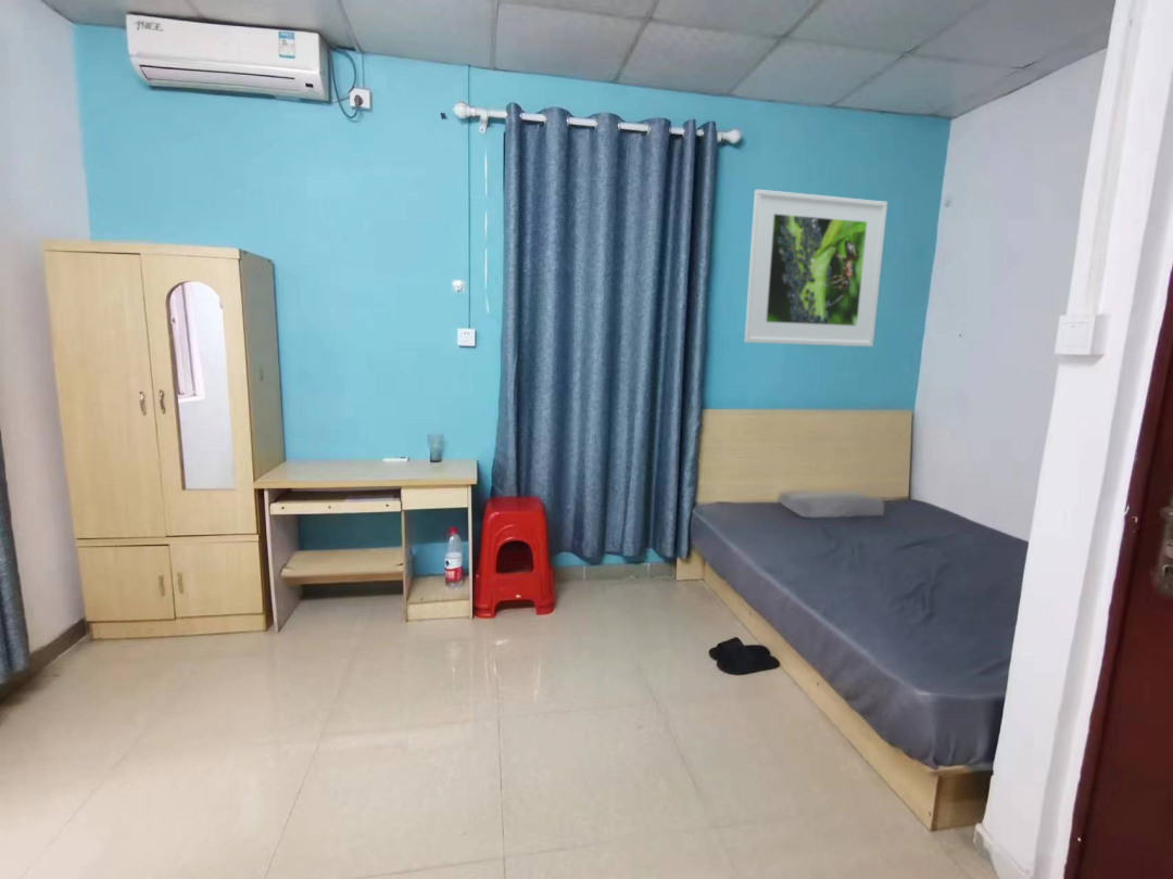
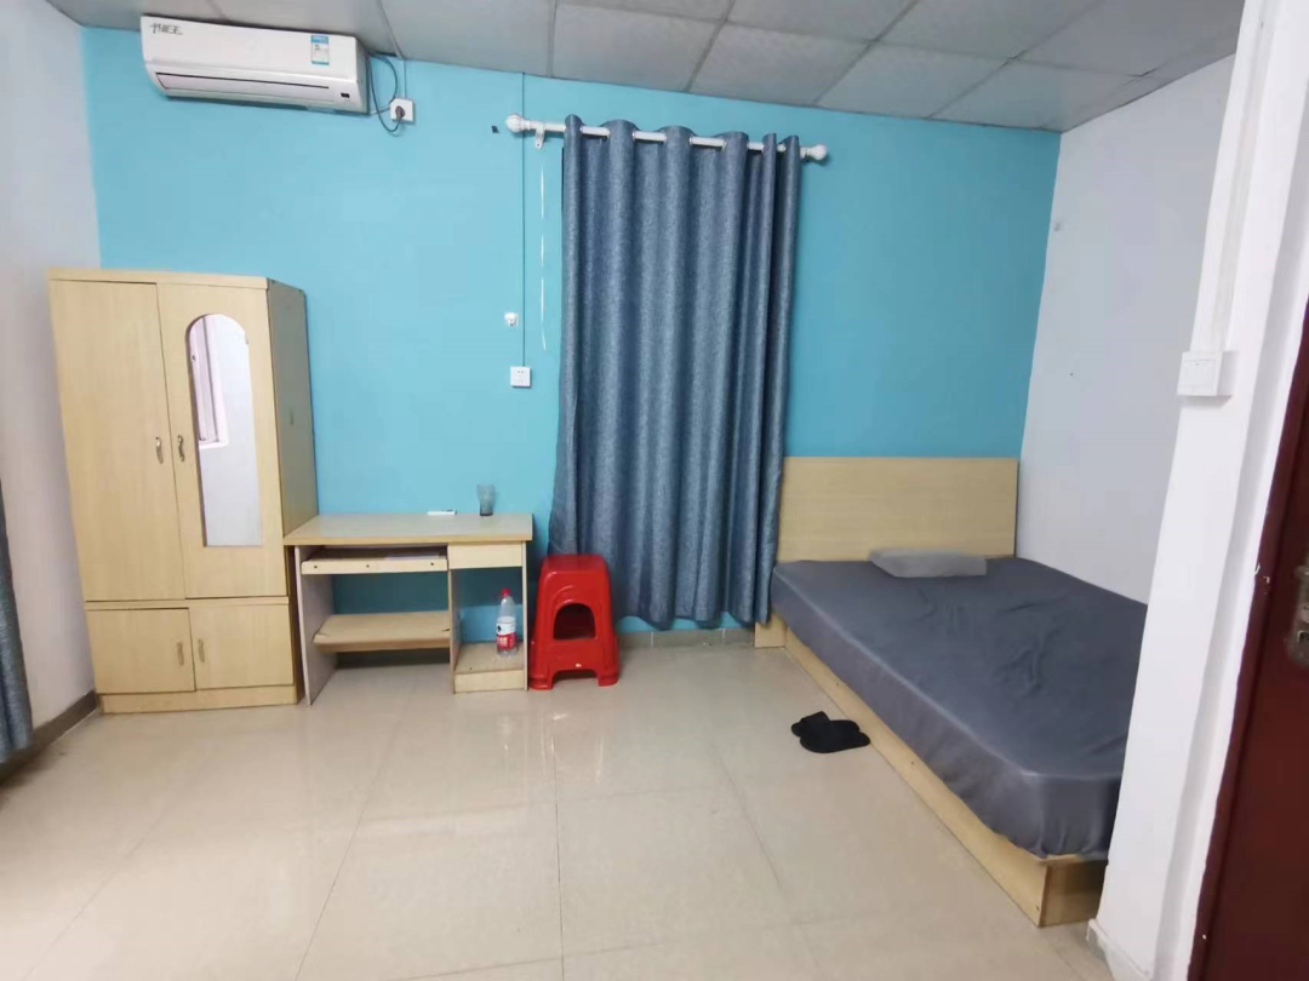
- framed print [743,189,888,347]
